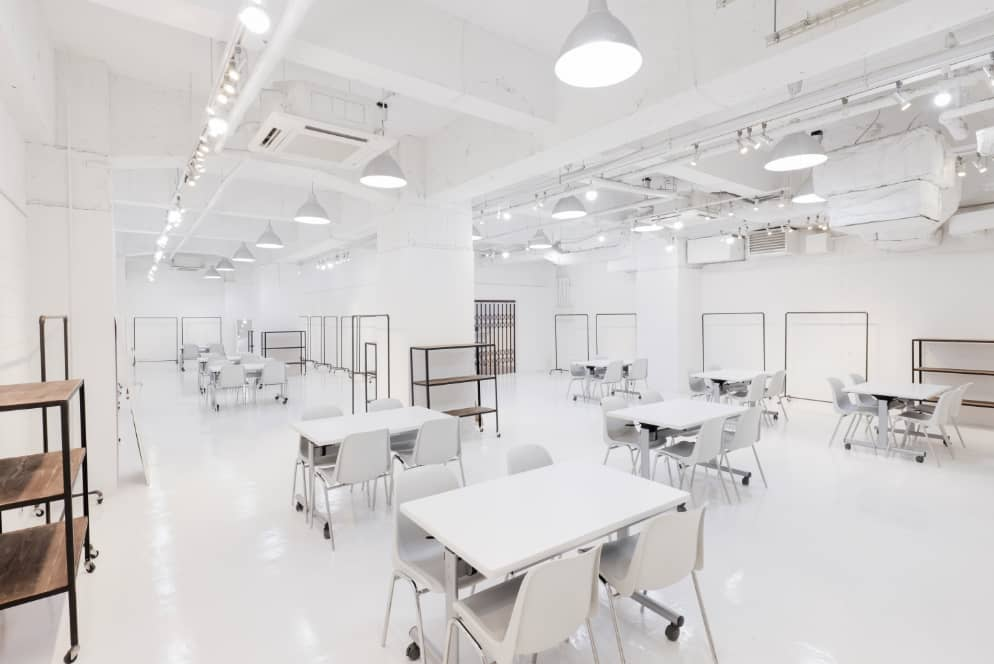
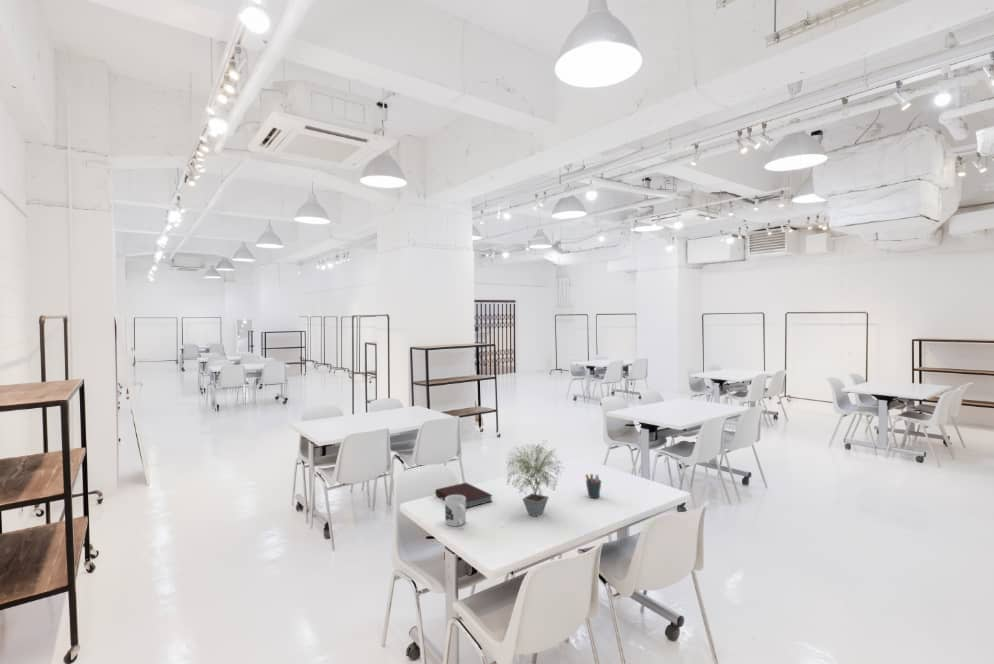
+ mug [444,495,467,527]
+ notebook [434,482,493,509]
+ pen holder [584,473,602,499]
+ potted plant [505,441,566,518]
